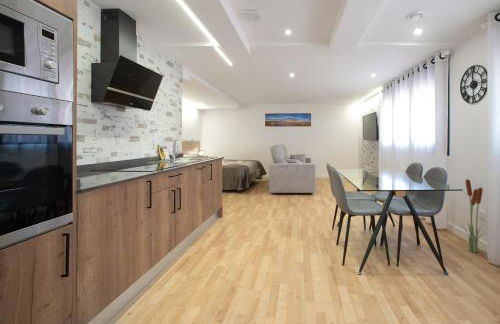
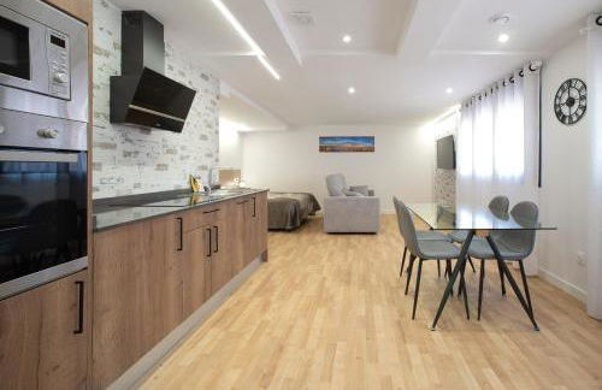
- decorative plant [456,178,486,253]
